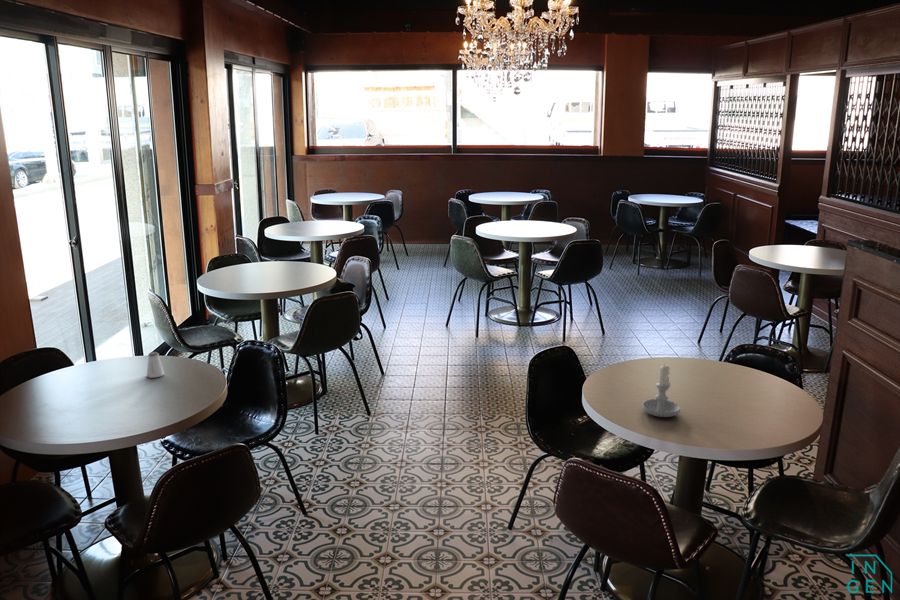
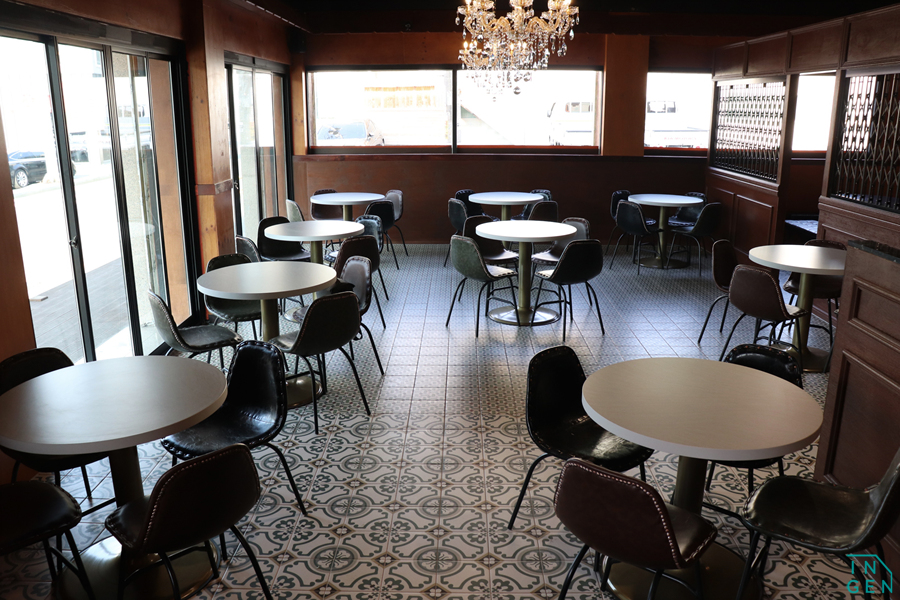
- saltshaker [146,351,165,379]
- candle [641,363,681,418]
